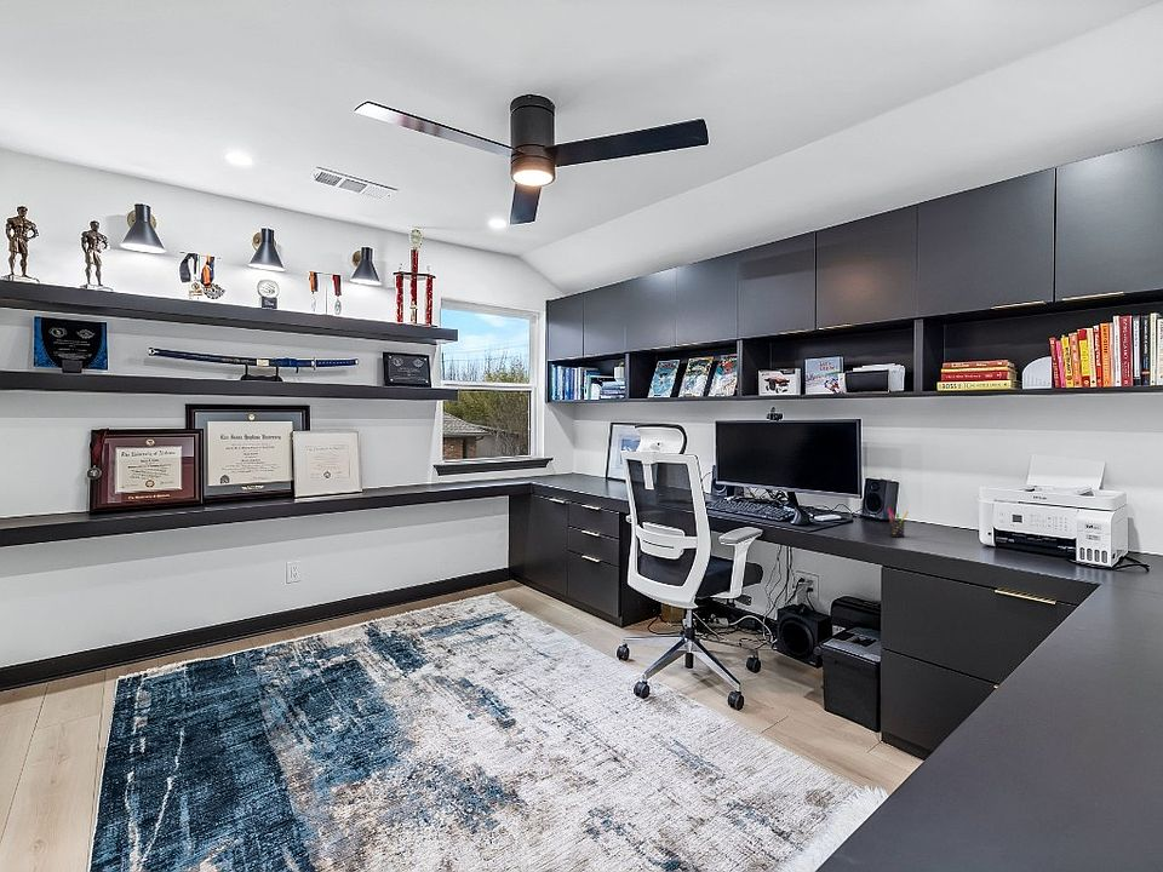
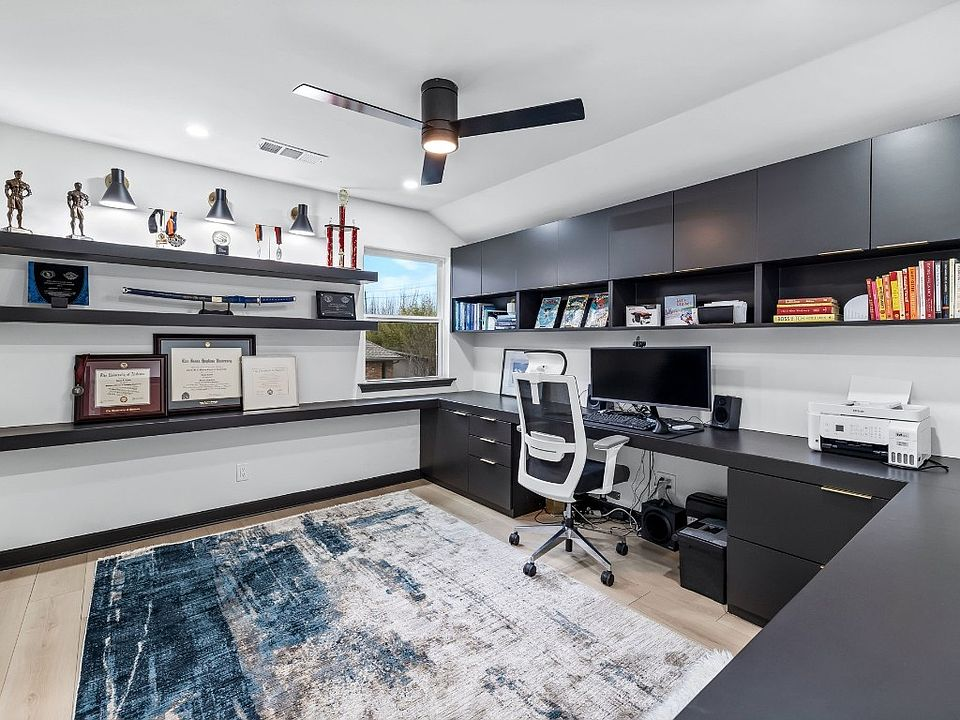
- pen holder [884,506,909,539]
